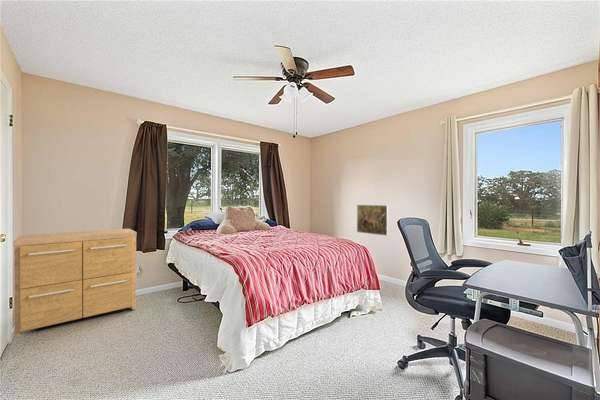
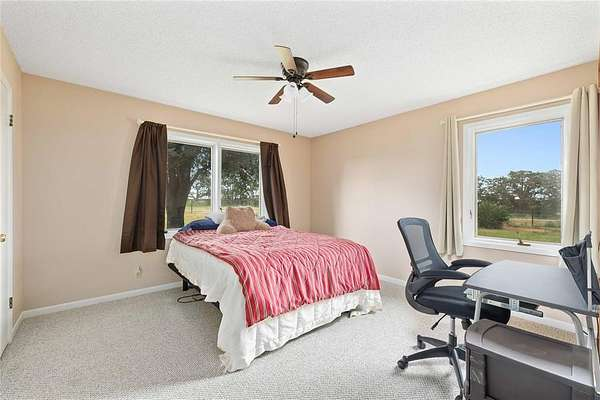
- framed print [356,204,389,237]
- dresser [13,228,138,338]
